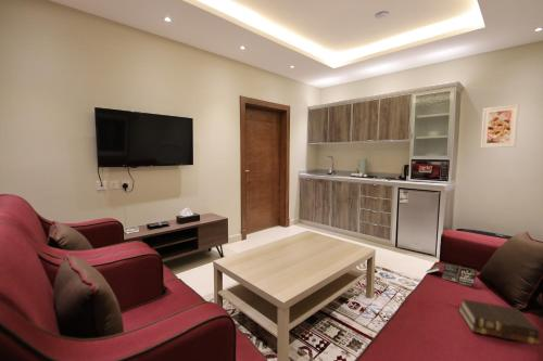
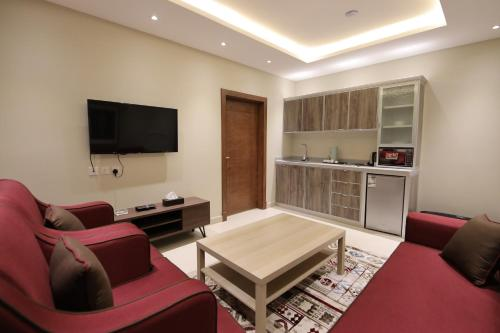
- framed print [480,104,520,149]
- paperback book [425,262,478,287]
- bible [458,298,543,346]
